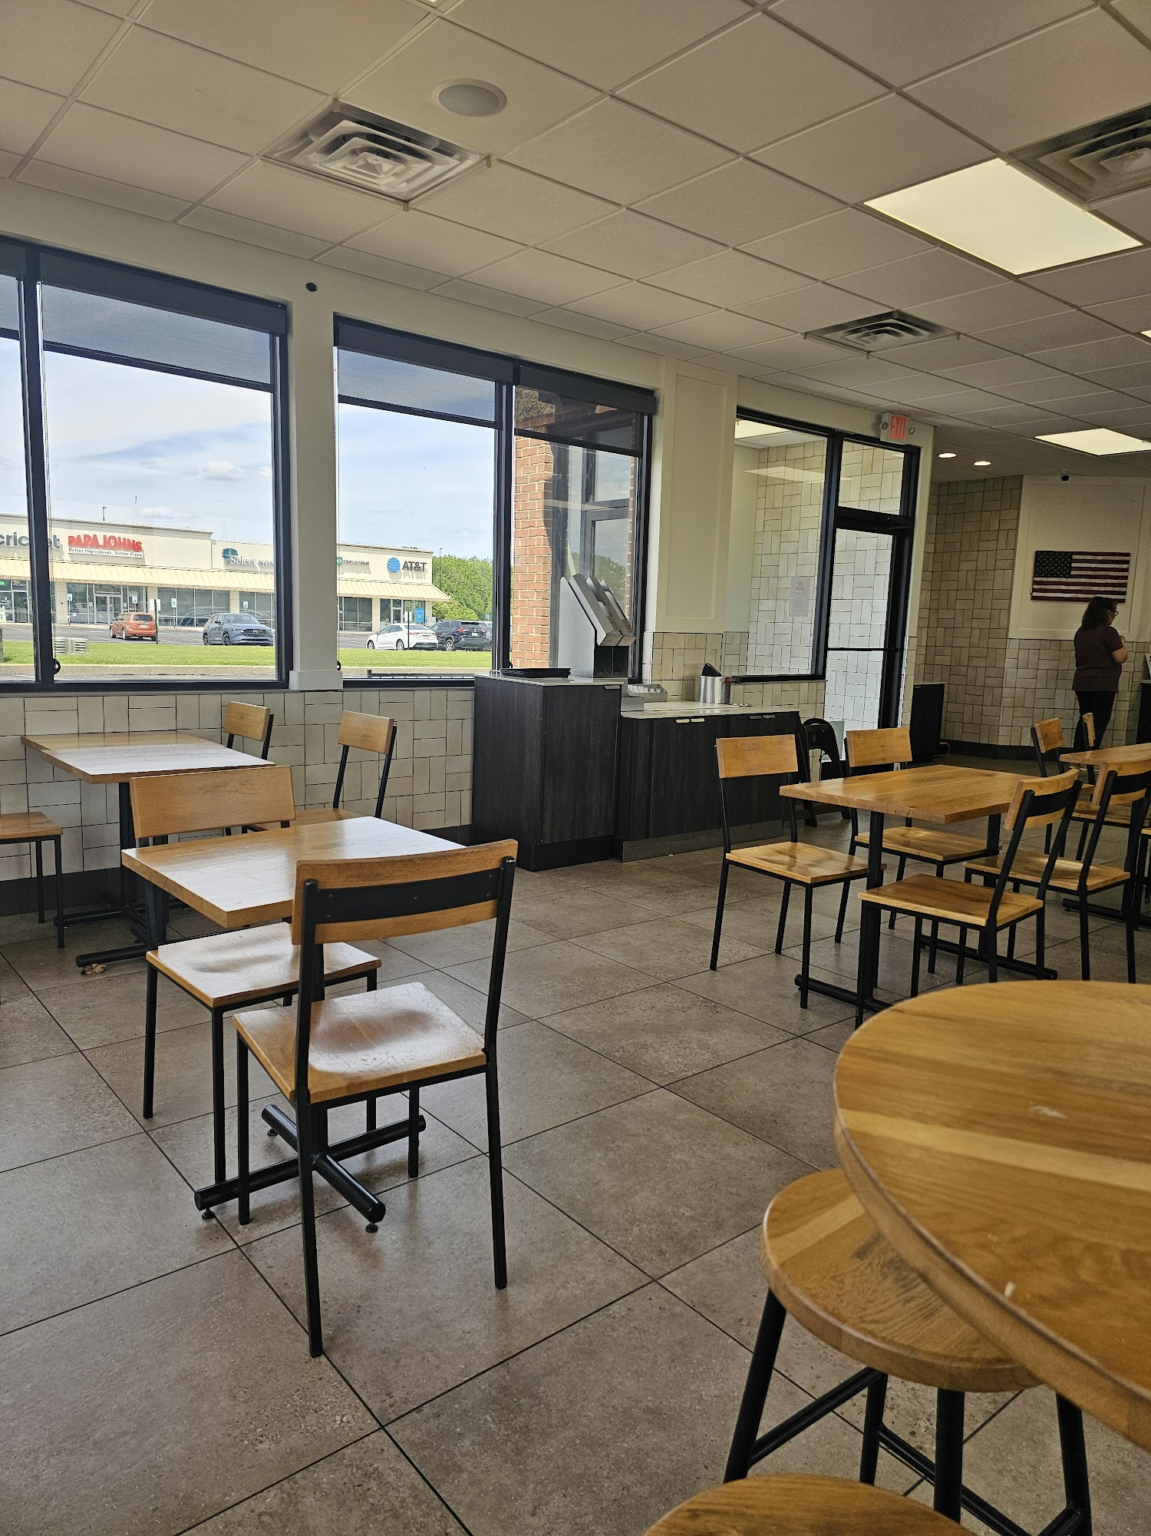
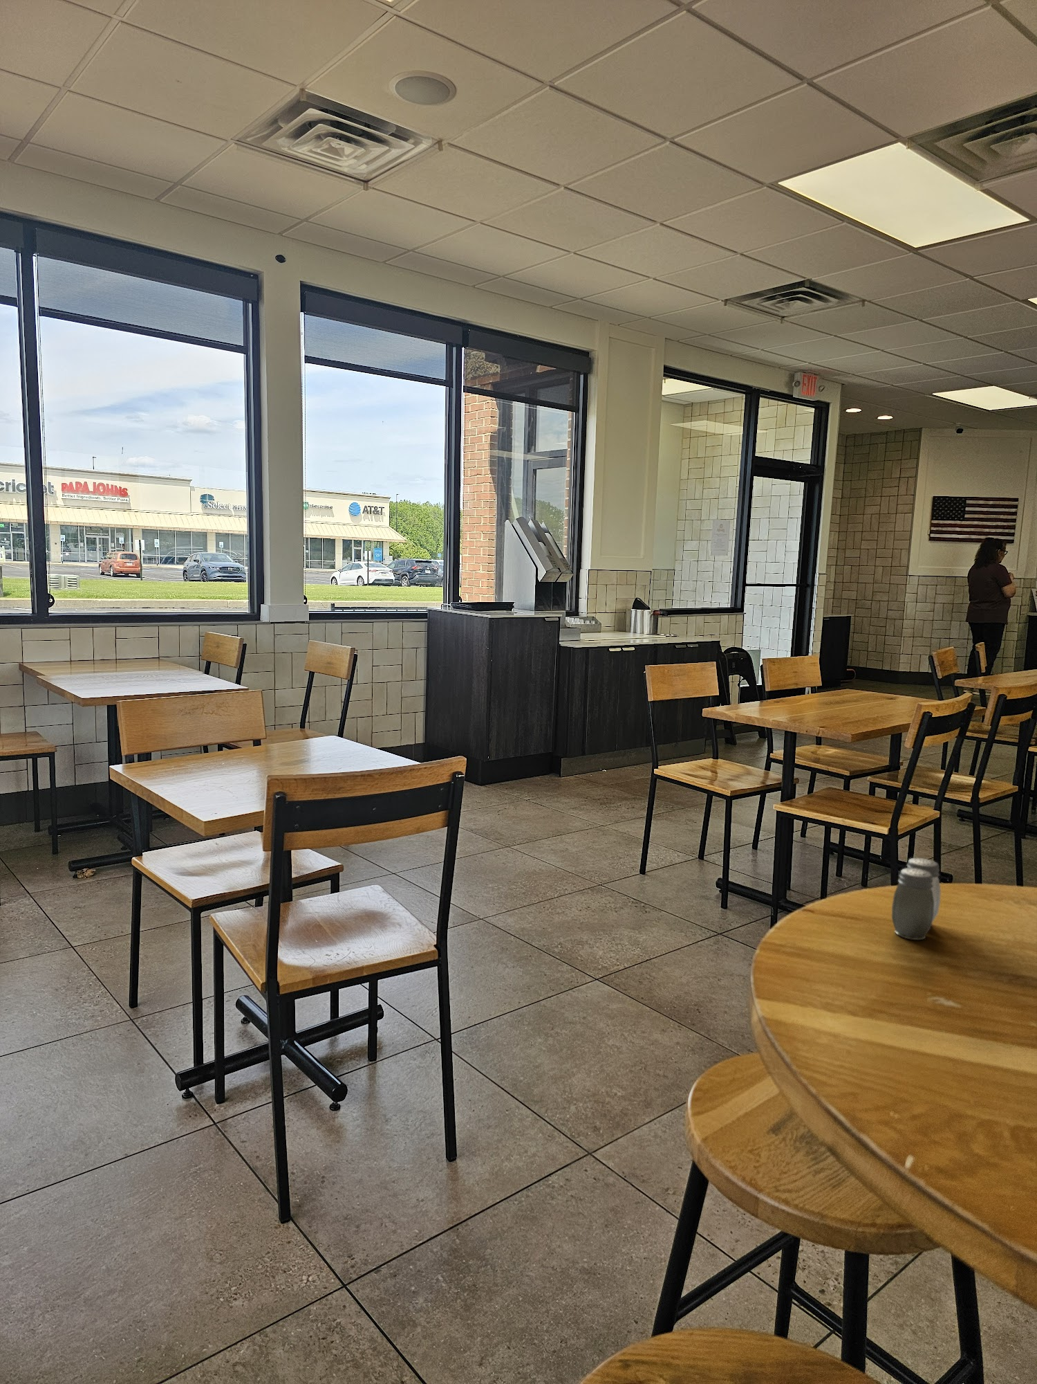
+ salt and pepper shaker [891,858,941,940]
